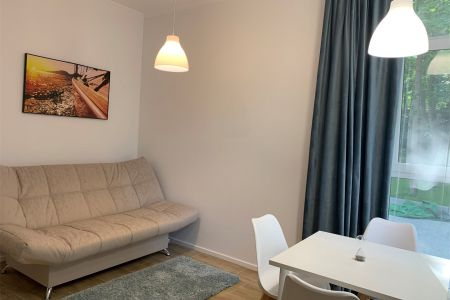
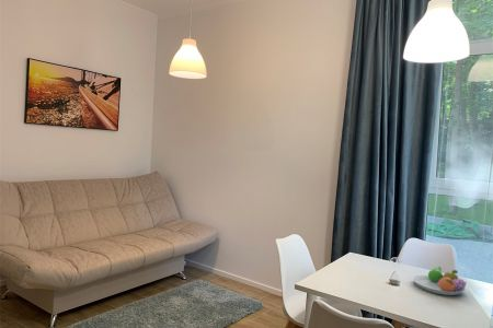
+ fruit bowl [412,266,467,296]
